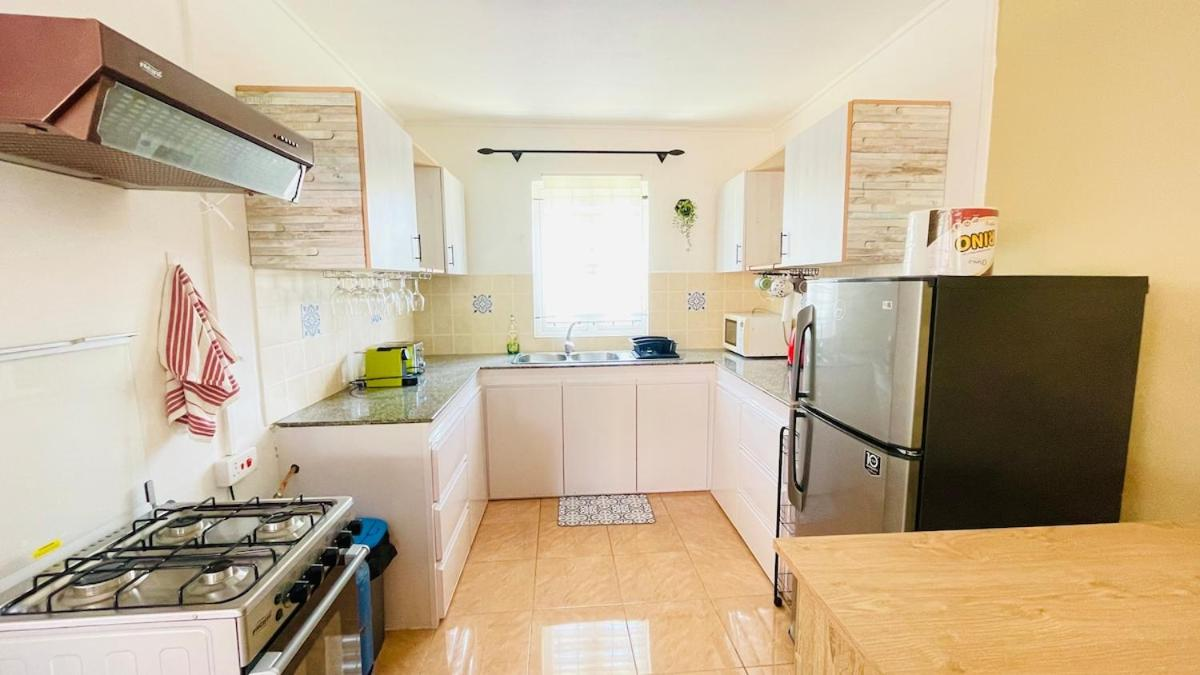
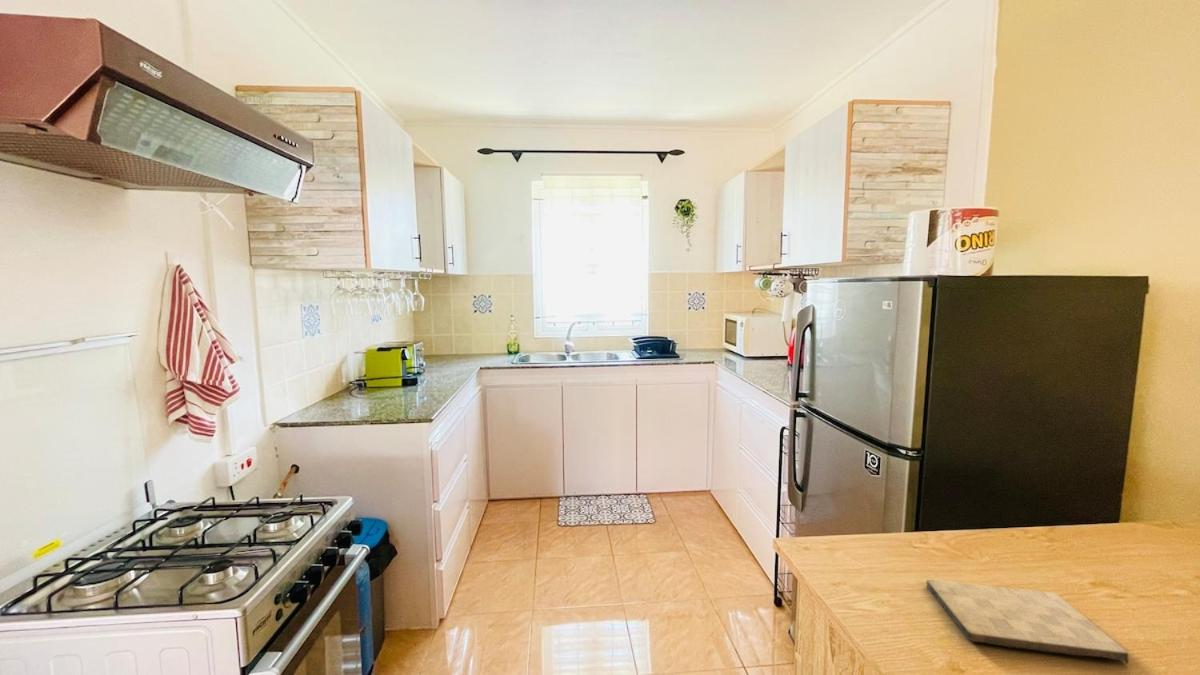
+ cutting board [926,578,1129,665]
